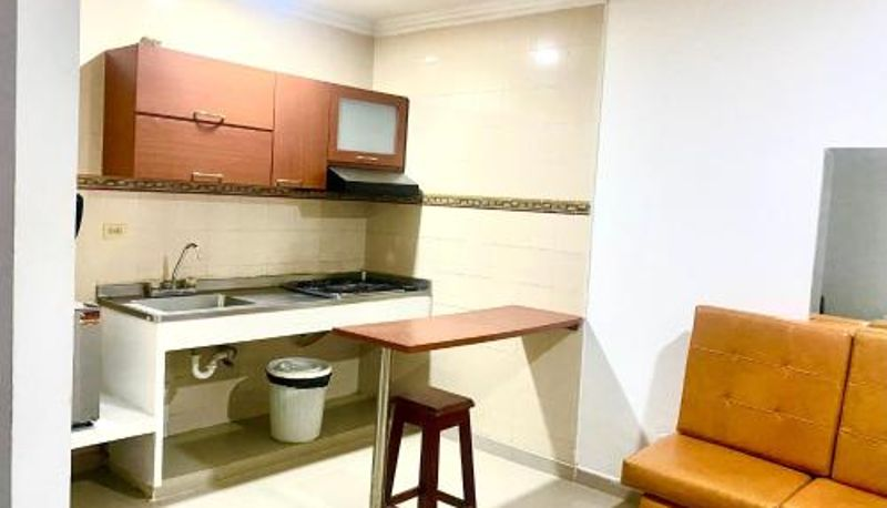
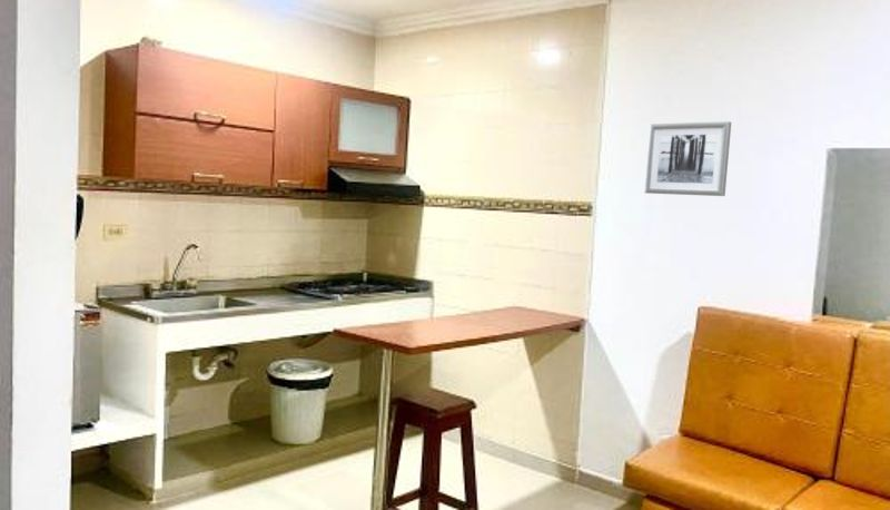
+ wall art [643,120,732,197]
